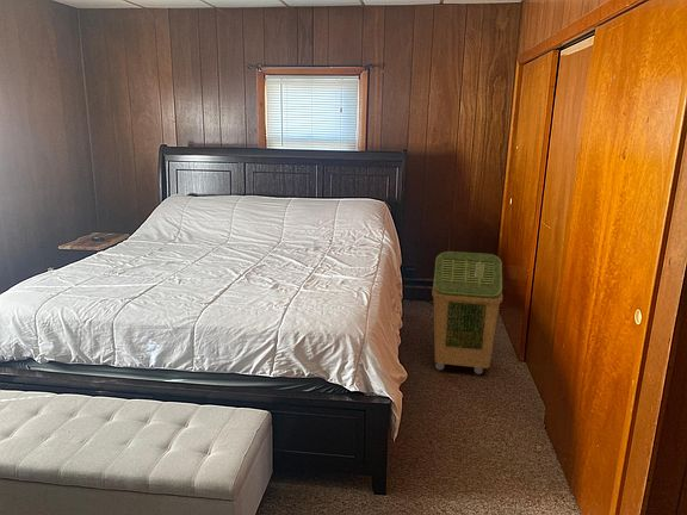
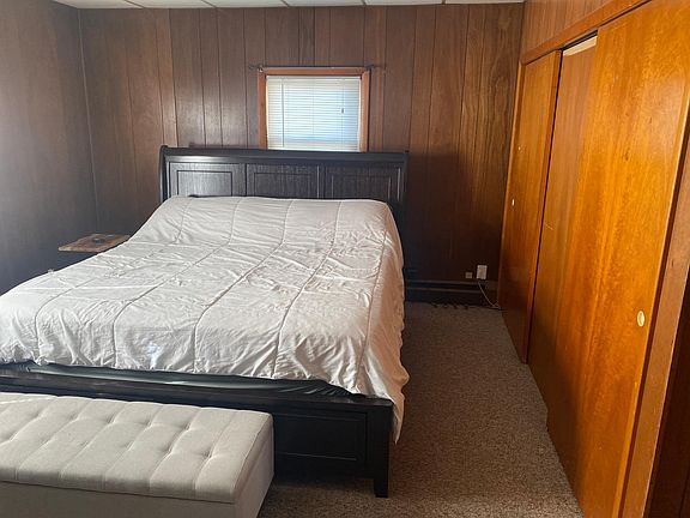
- laundry basket [431,250,503,376]
